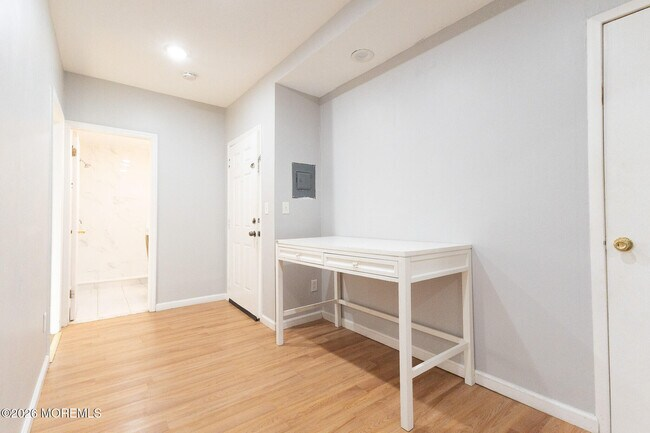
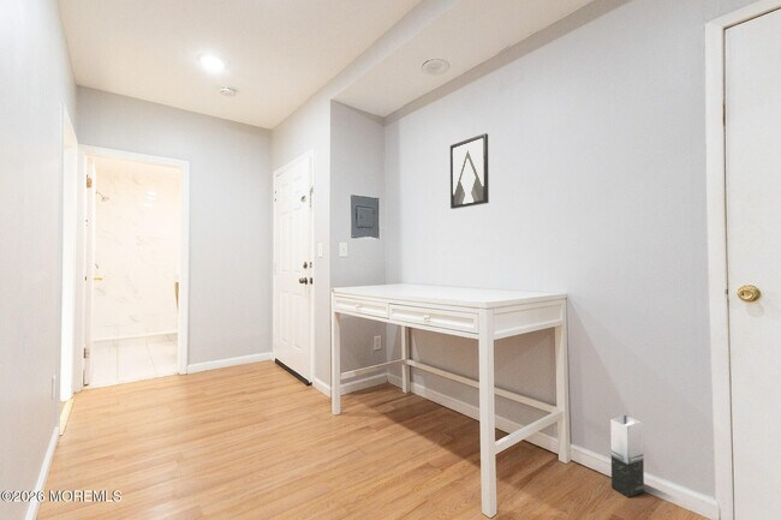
+ wall art [449,132,490,210]
+ vase [609,414,645,498]
